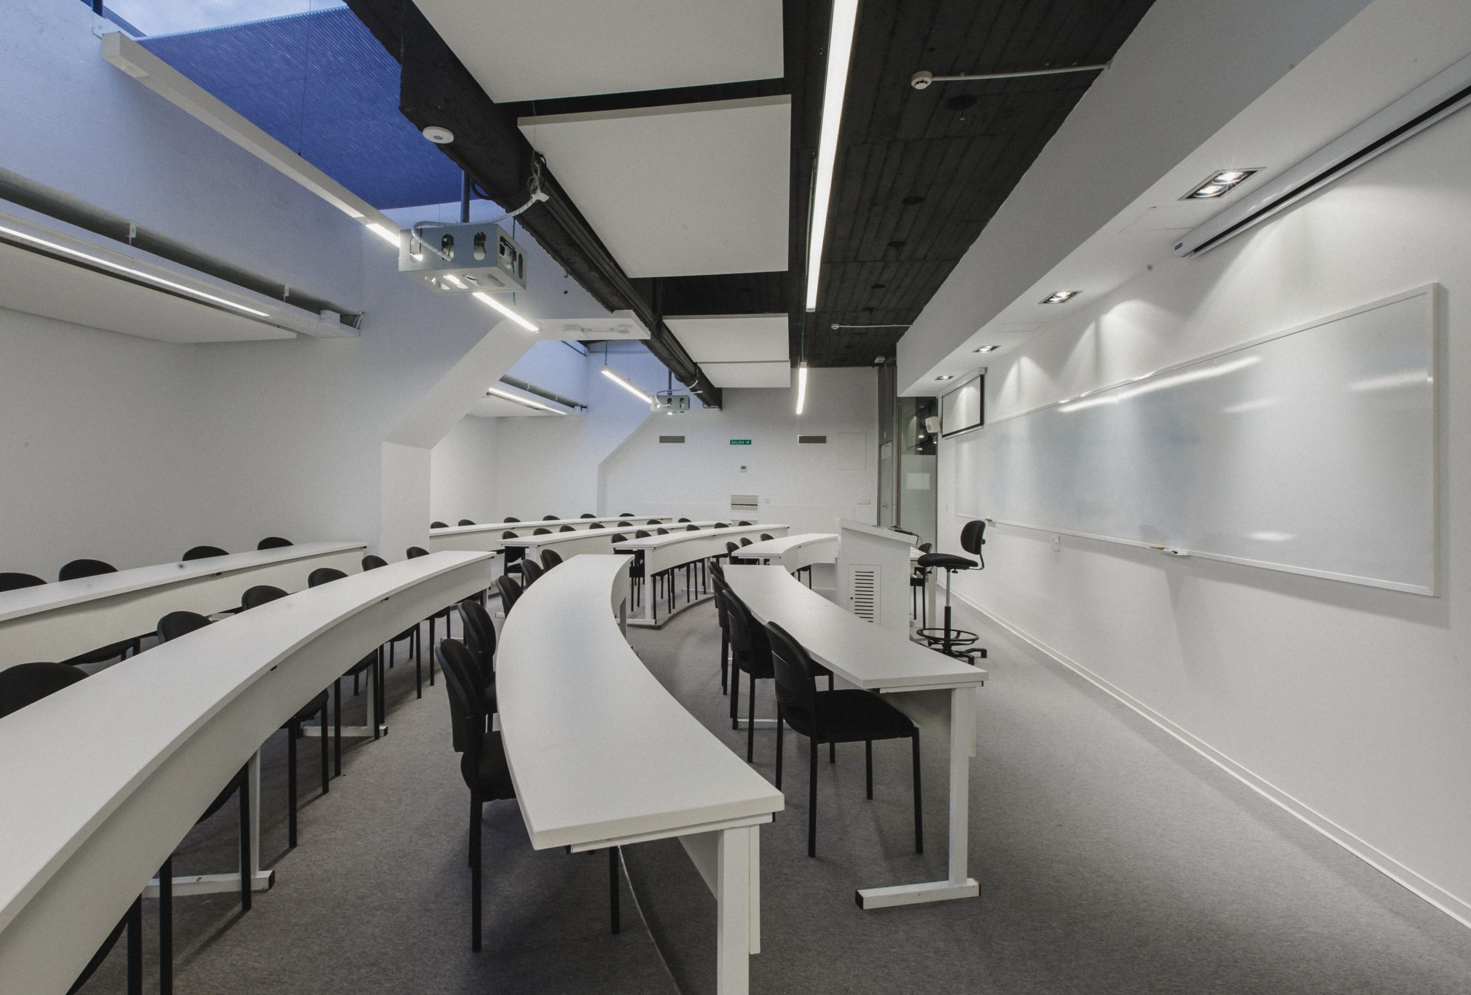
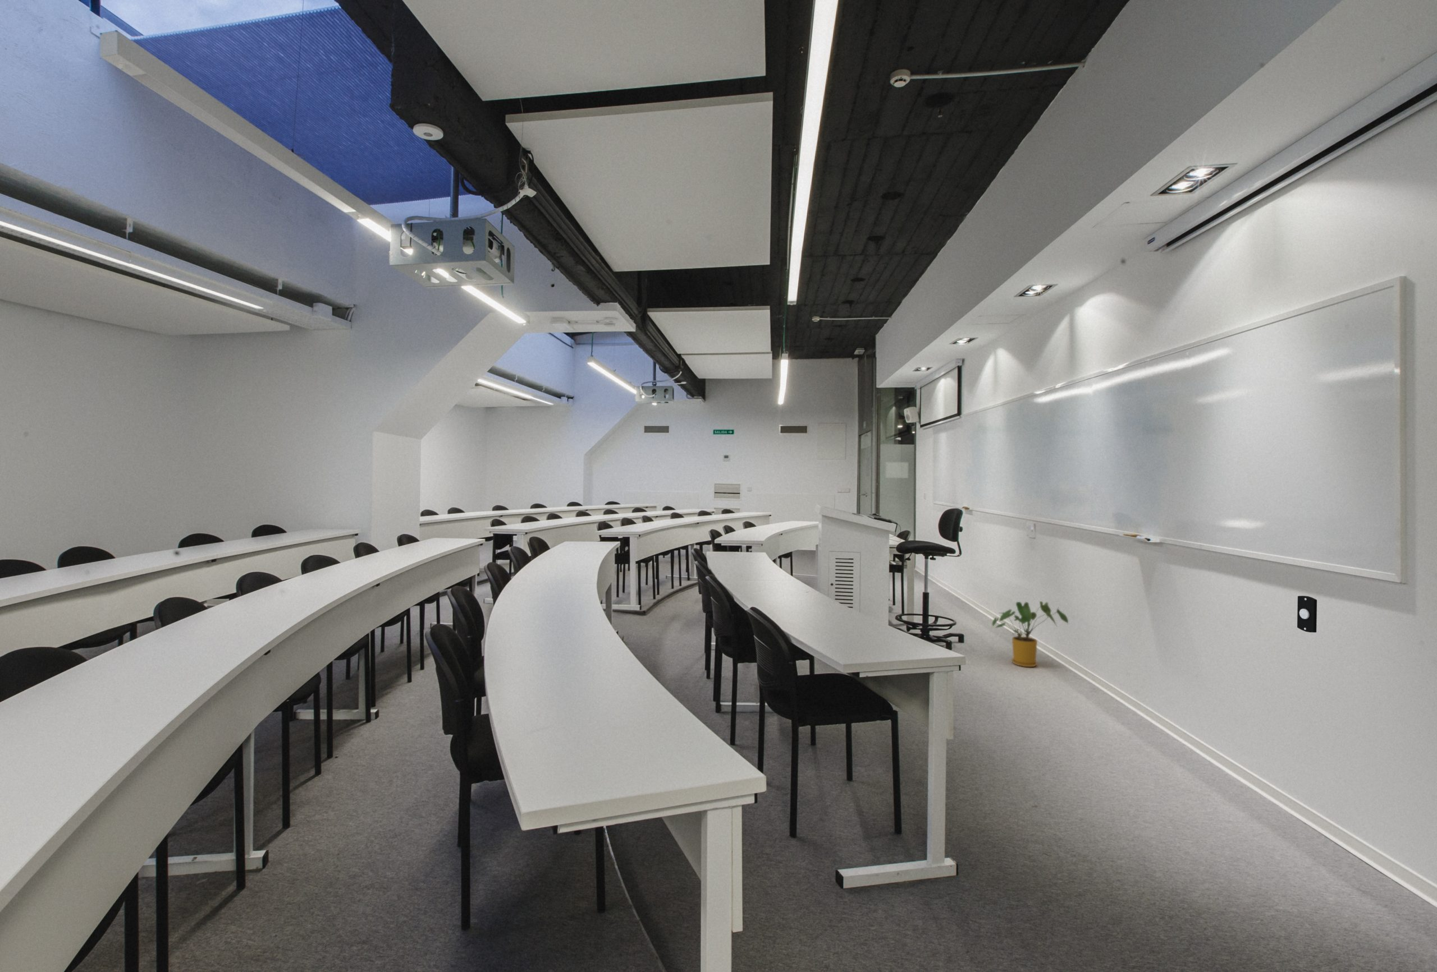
+ house plant [991,601,1069,667]
+ light switch [1297,596,1318,634]
